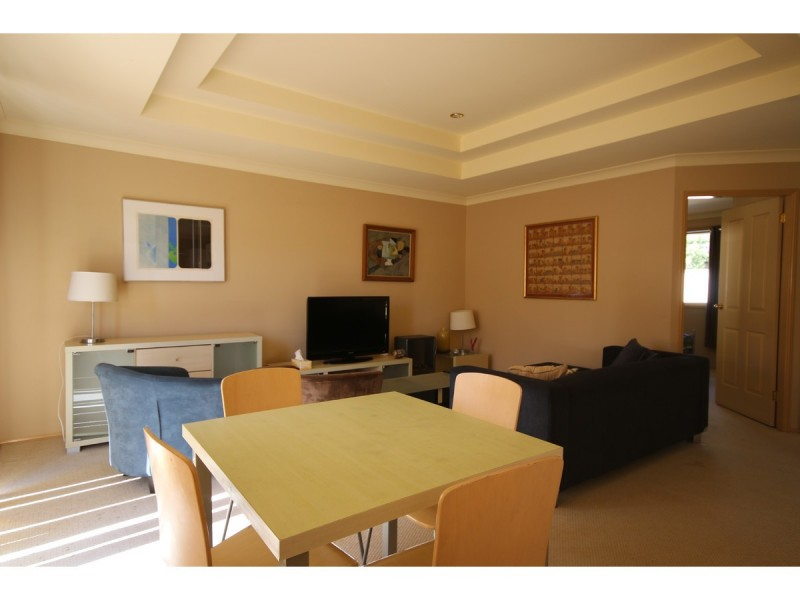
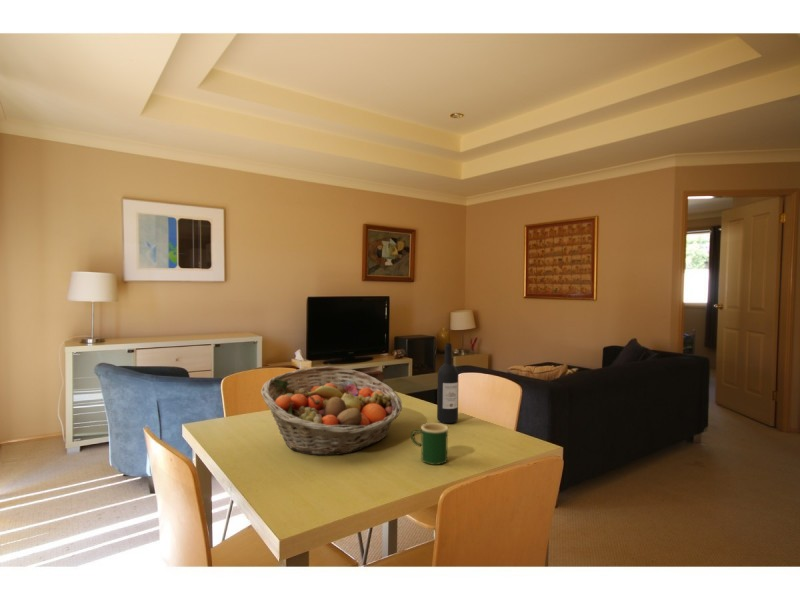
+ mug [410,422,449,466]
+ wine bottle [436,342,459,424]
+ fruit basket [260,365,403,456]
